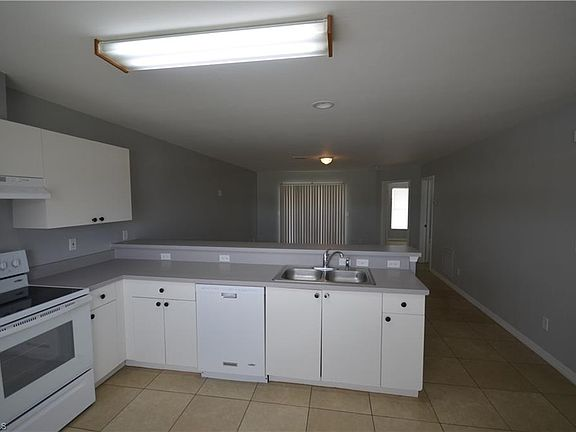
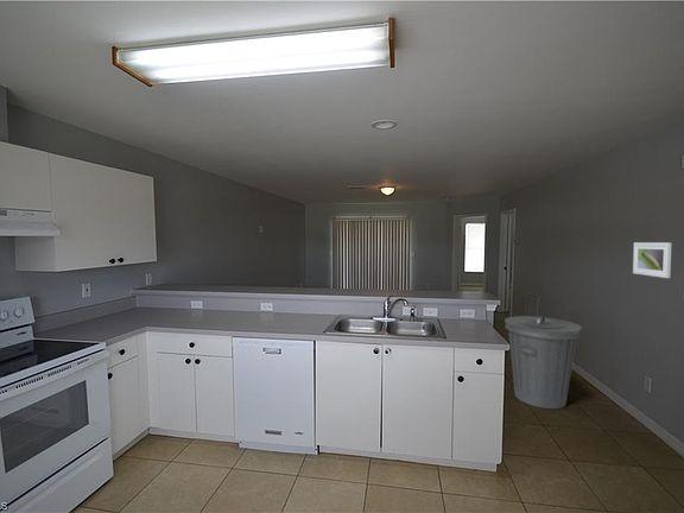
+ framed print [632,241,673,279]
+ trash can [504,315,583,410]
